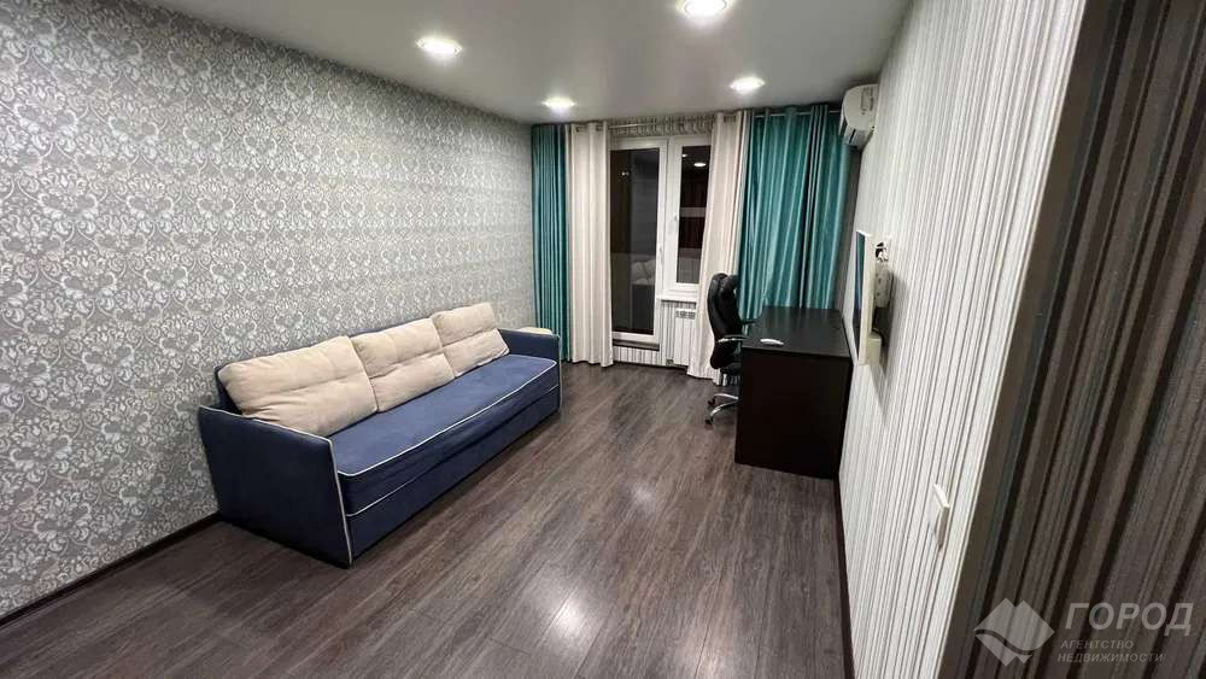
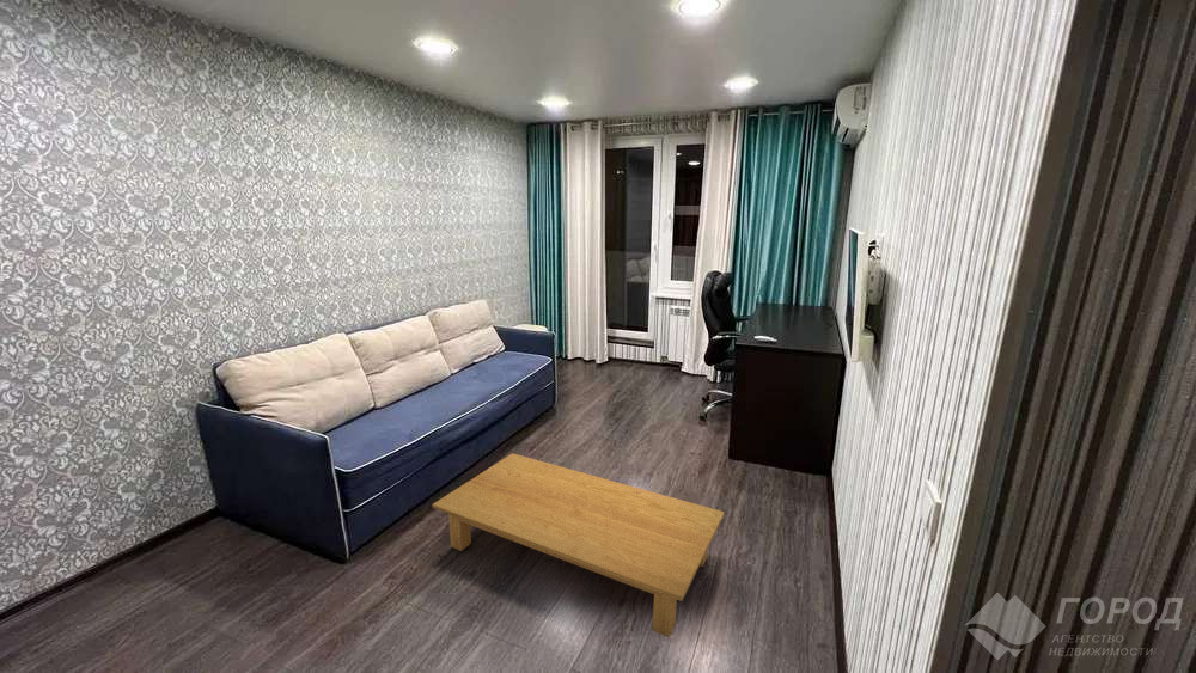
+ coffee table [431,452,725,638]
